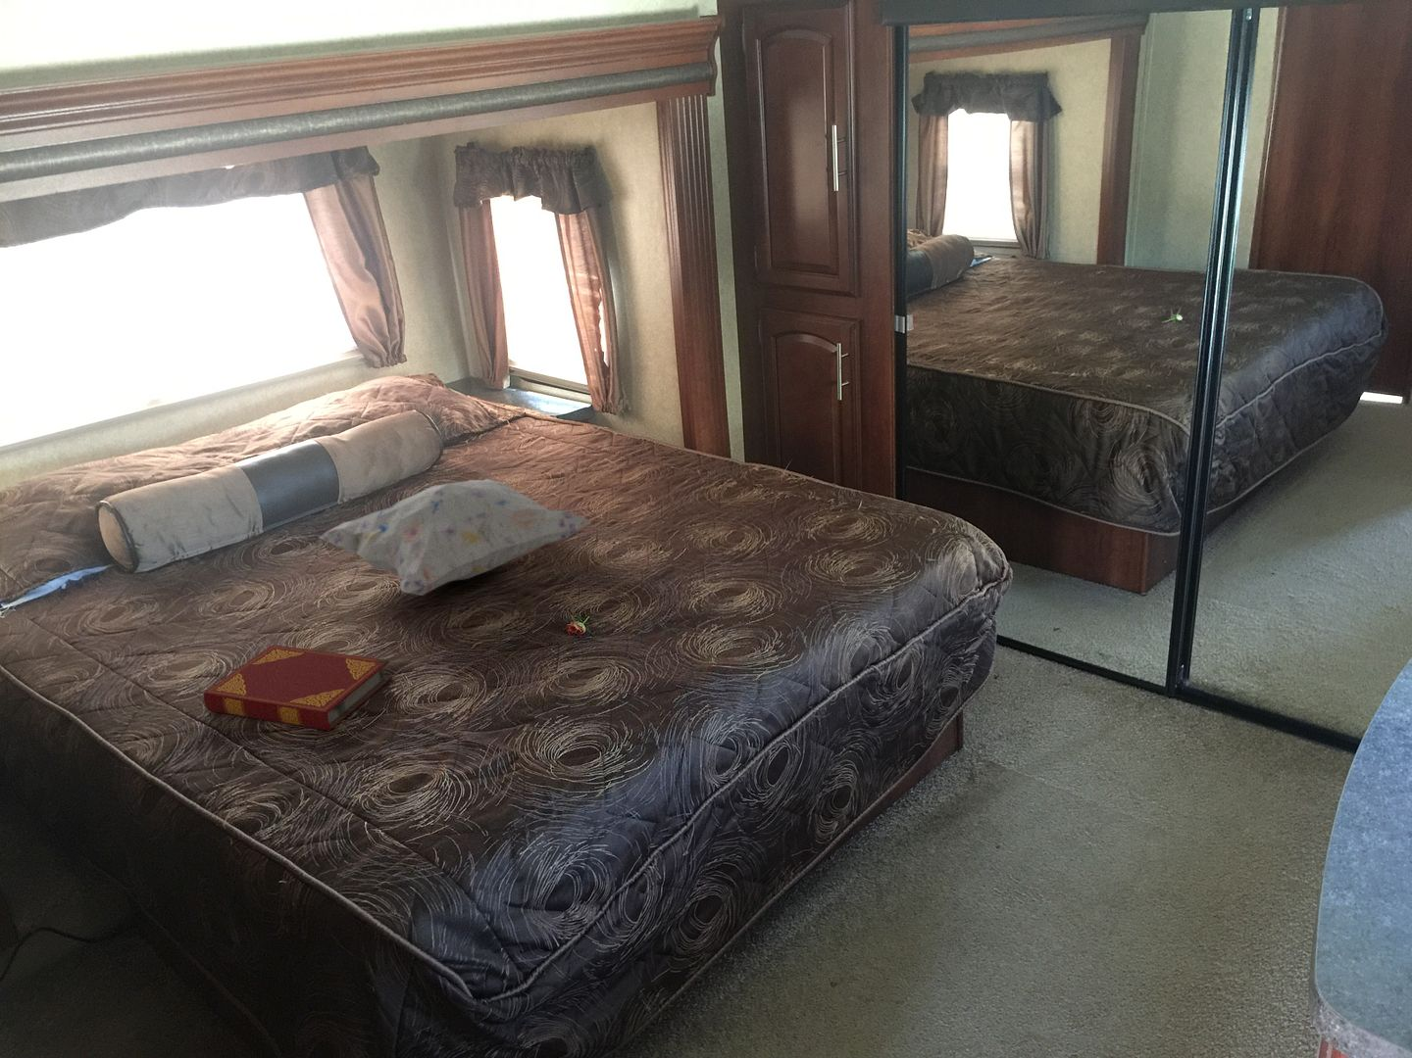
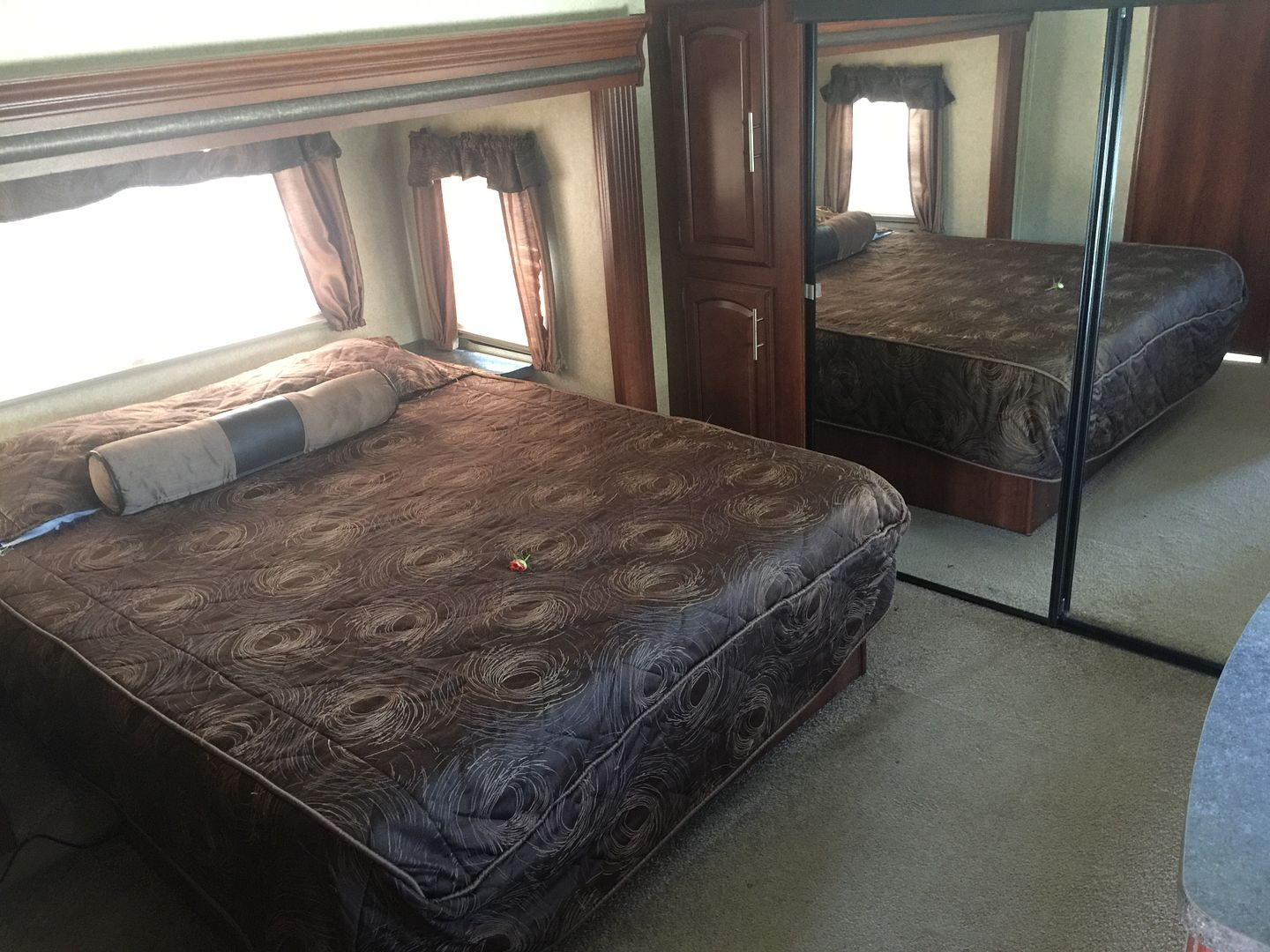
- decorative pillow [318,477,593,597]
- hardback book [203,643,394,731]
